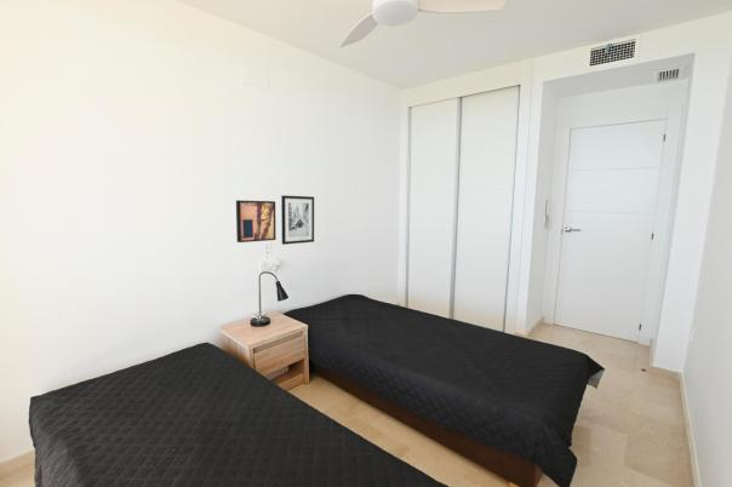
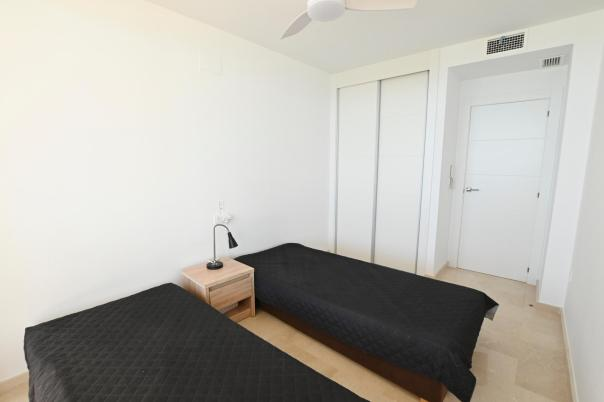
- wall art [235,199,278,244]
- wall art [280,194,315,246]
